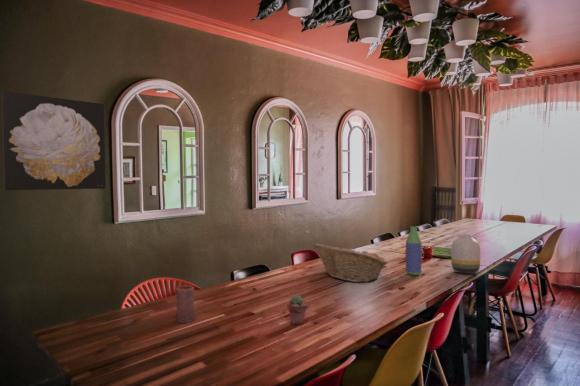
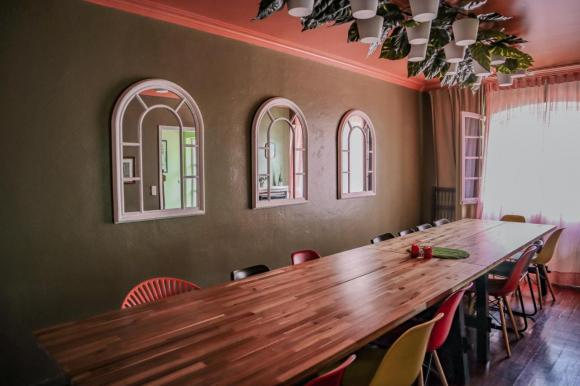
- wall art [1,91,107,191]
- potted succulent [286,294,309,326]
- fruit basket [312,242,389,283]
- bottle [405,225,423,276]
- candle [176,284,195,324]
- vase [450,233,481,275]
